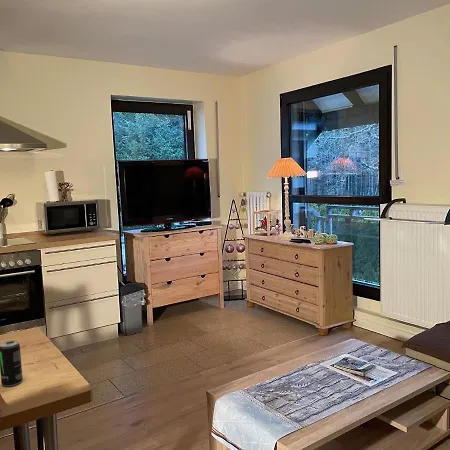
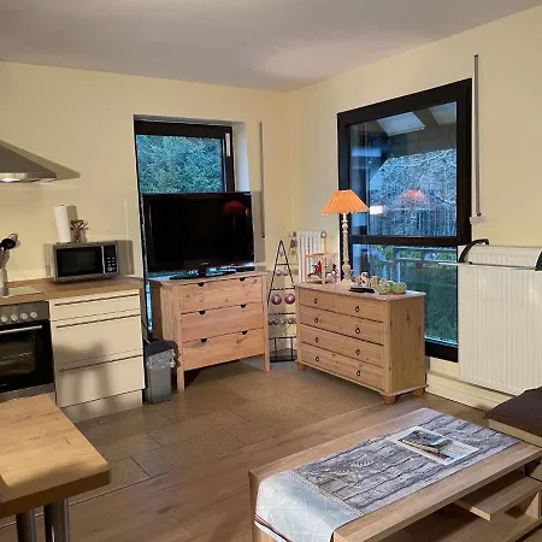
- beverage can [0,339,24,387]
